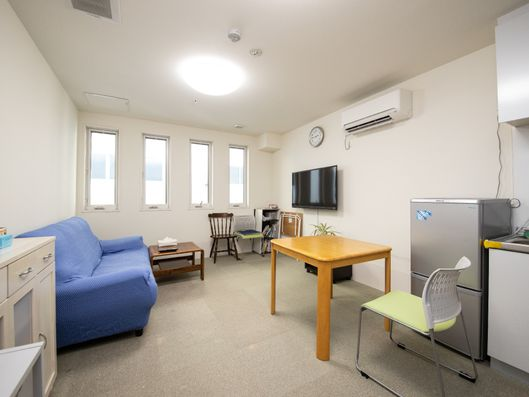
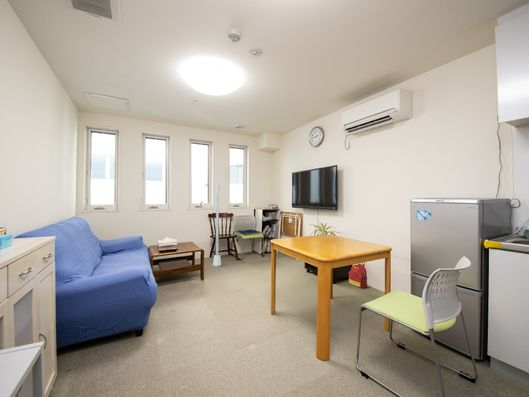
+ floor lamp [212,163,244,267]
+ backpack [348,262,368,289]
